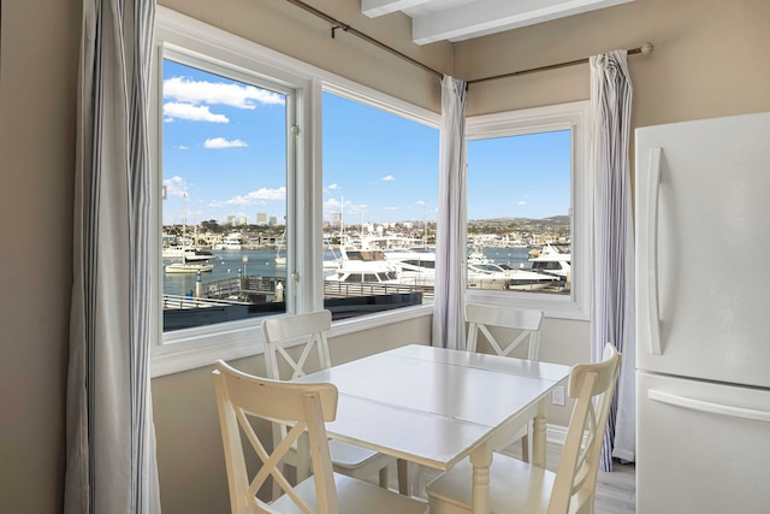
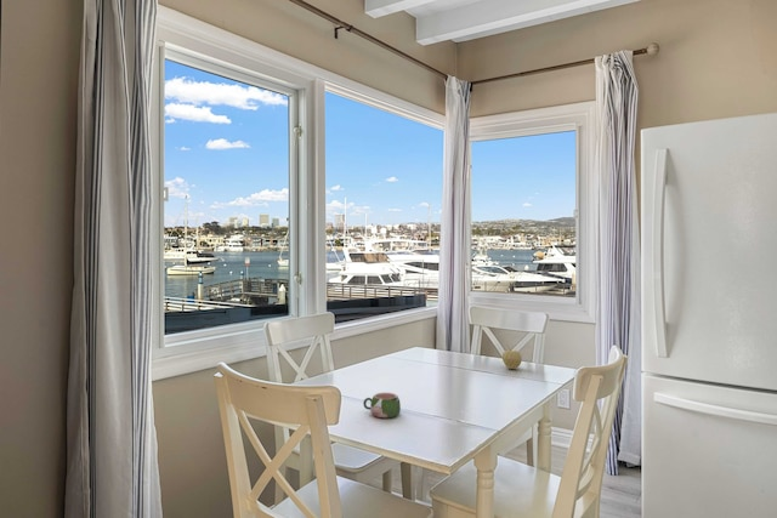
+ fruit [501,345,523,370]
+ mug [362,392,402,419]
